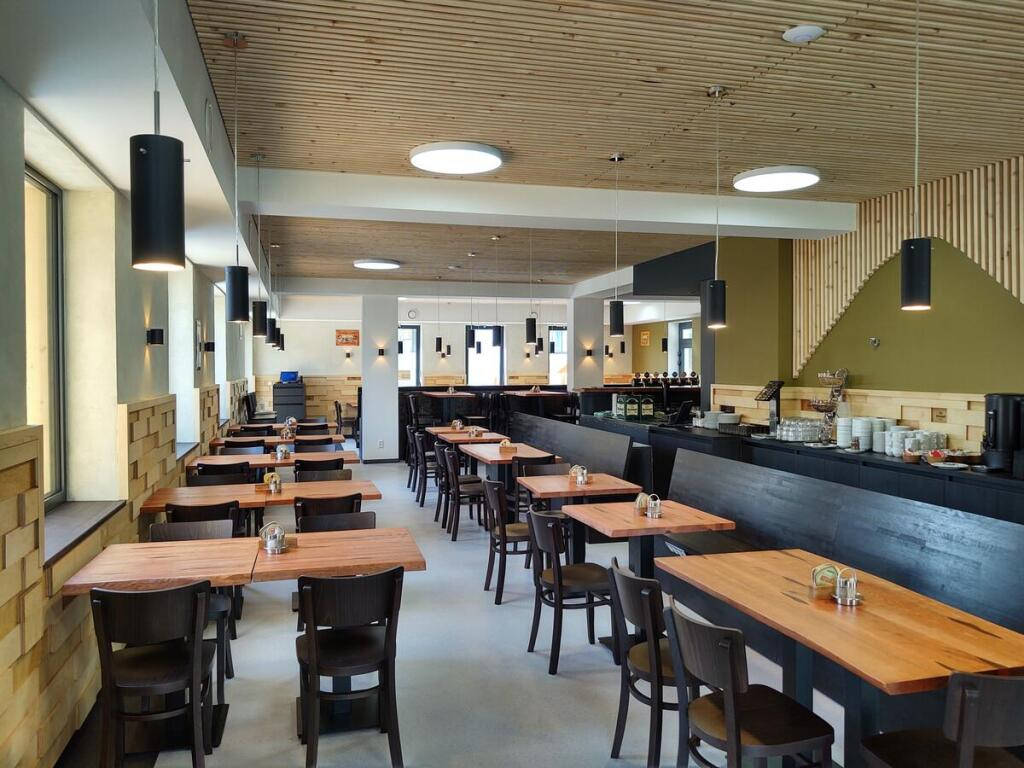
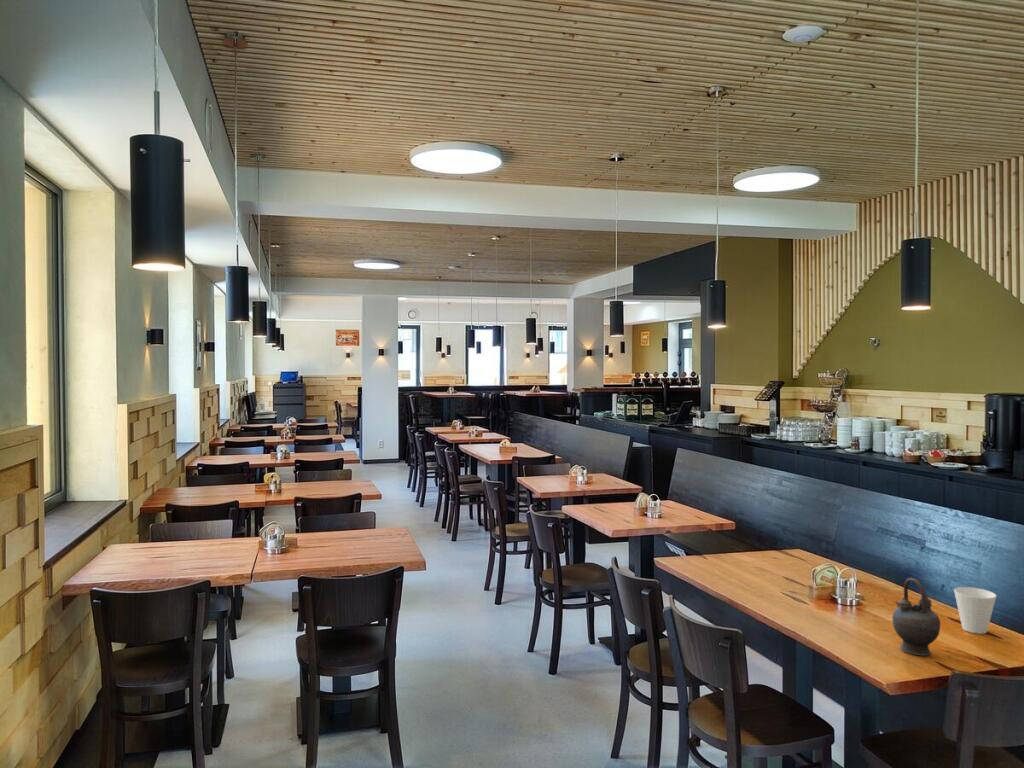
+ cup [953,586,998,635]
+ teapot [891,577,941,657]
